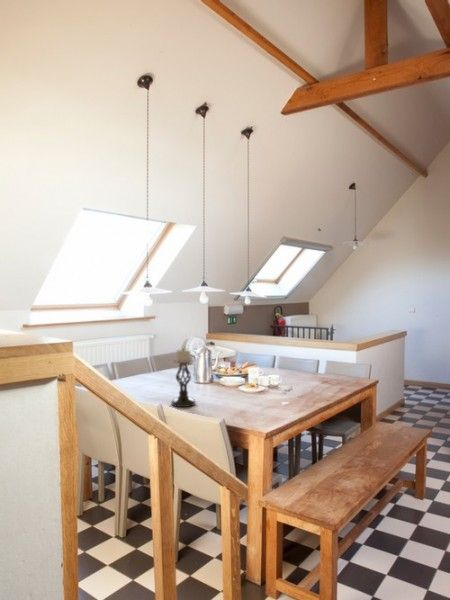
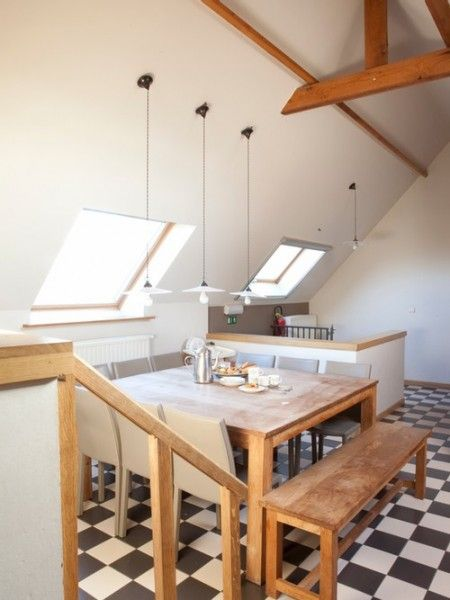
- candle holder [170,347,197,408]
